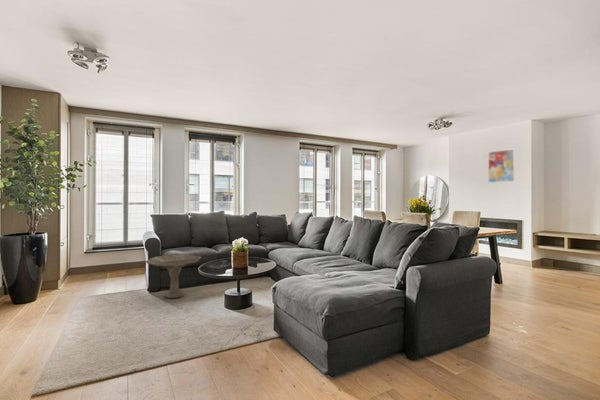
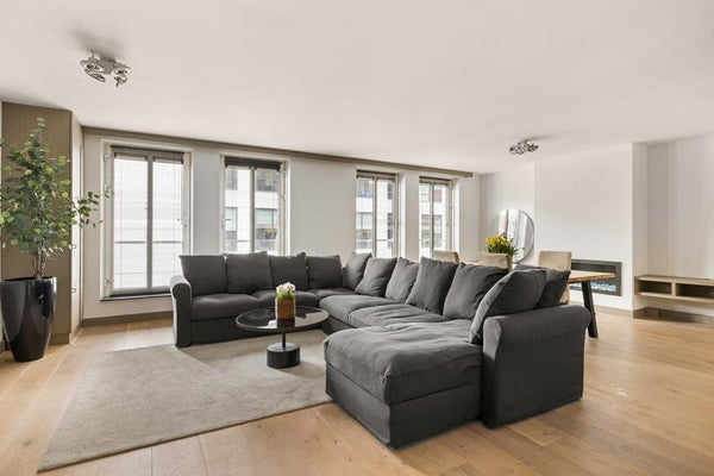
- wall art [487,147,516,184]
- side table [144,253,202,299]
